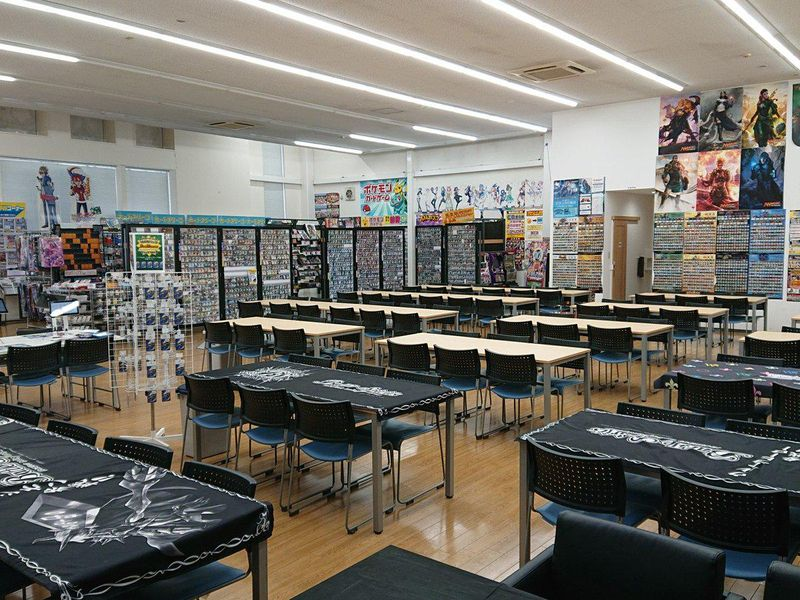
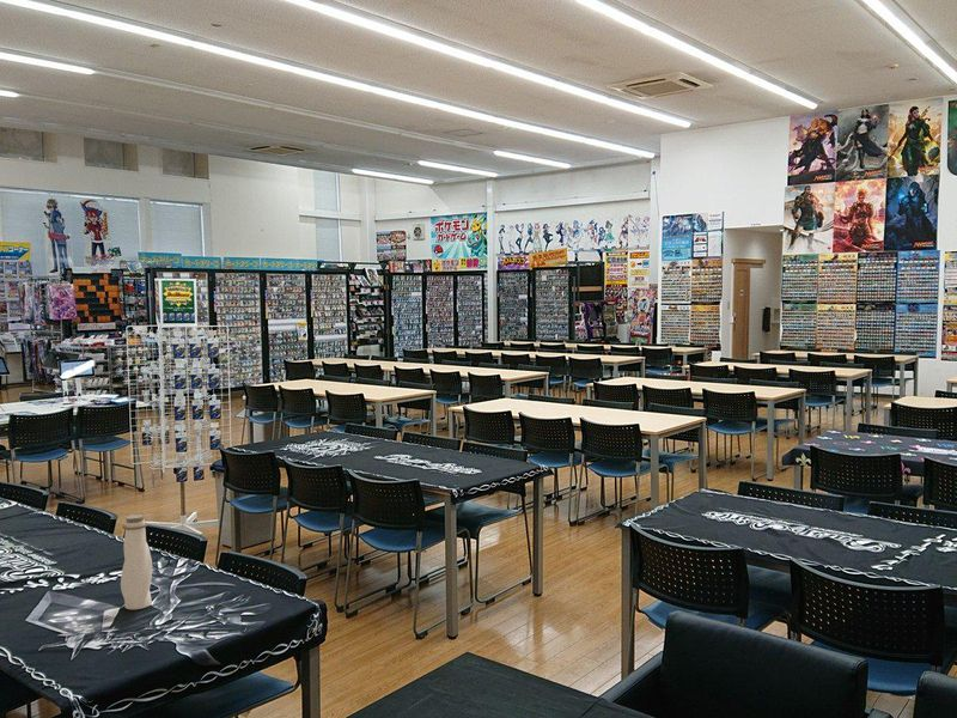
+ water bottle [120,513,153,610]
